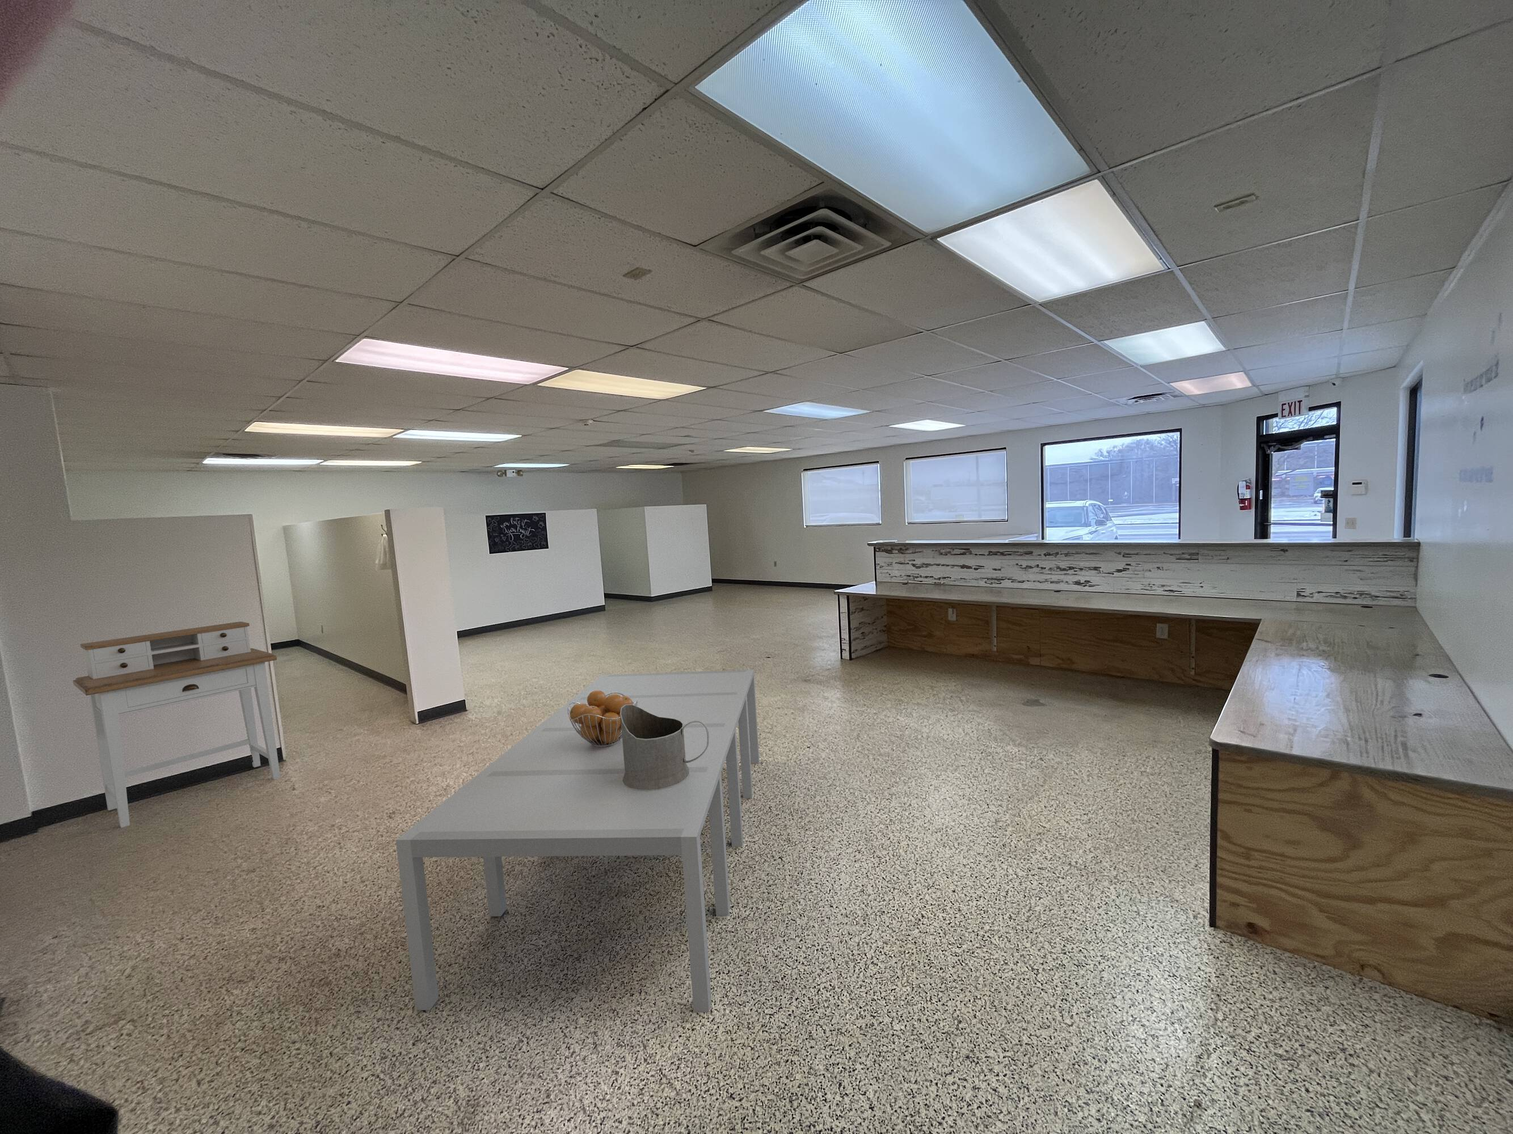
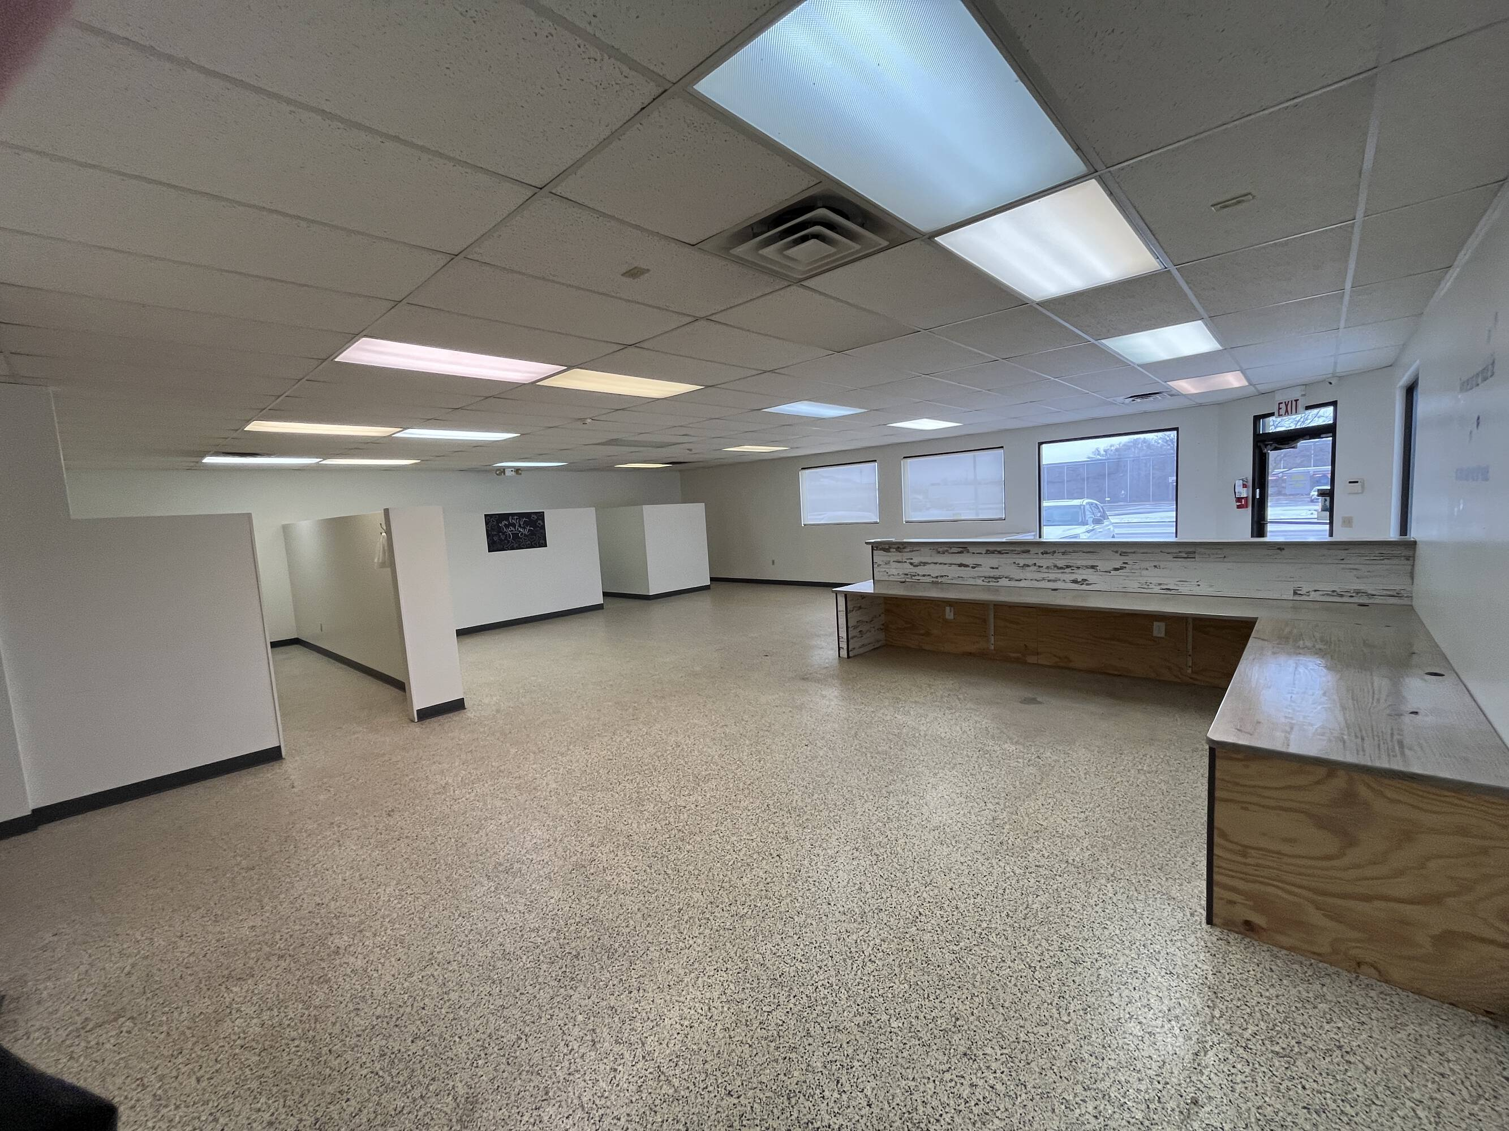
- fruit basket [567,690,637,747]
- dining table [396,669,760,1014]
- desk [73,621,281,828]
- pitcher [619,704,709,791]
